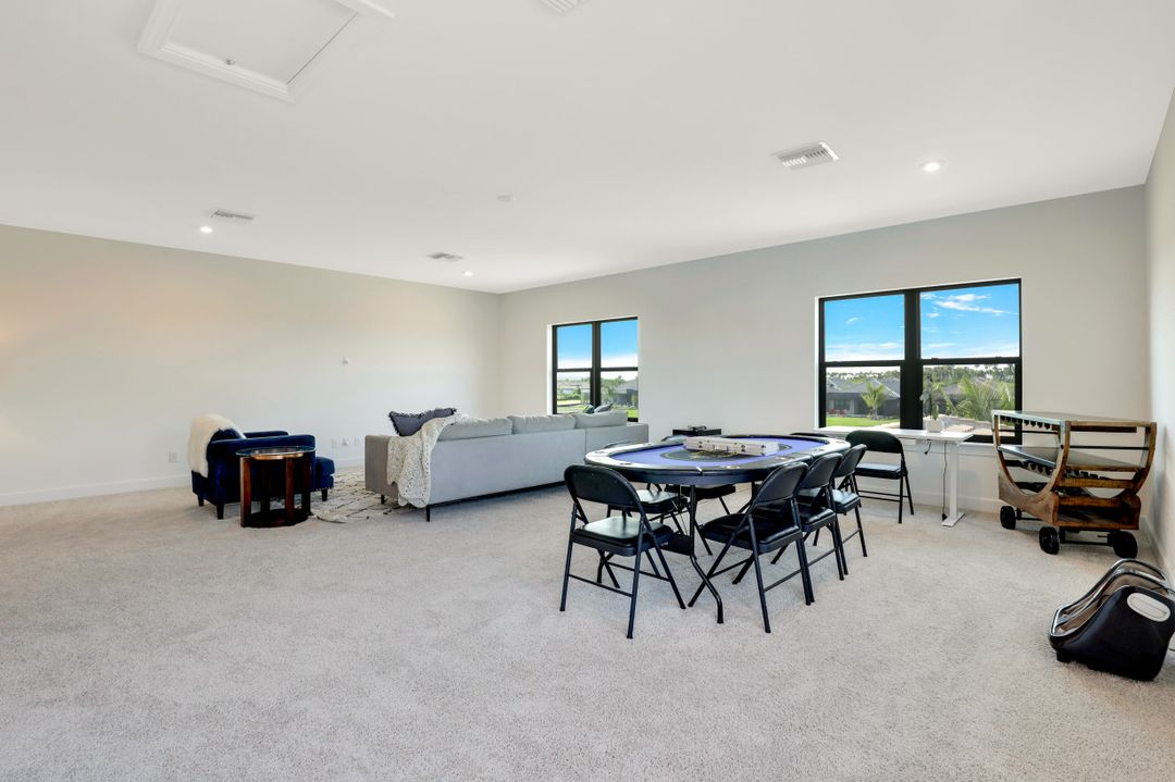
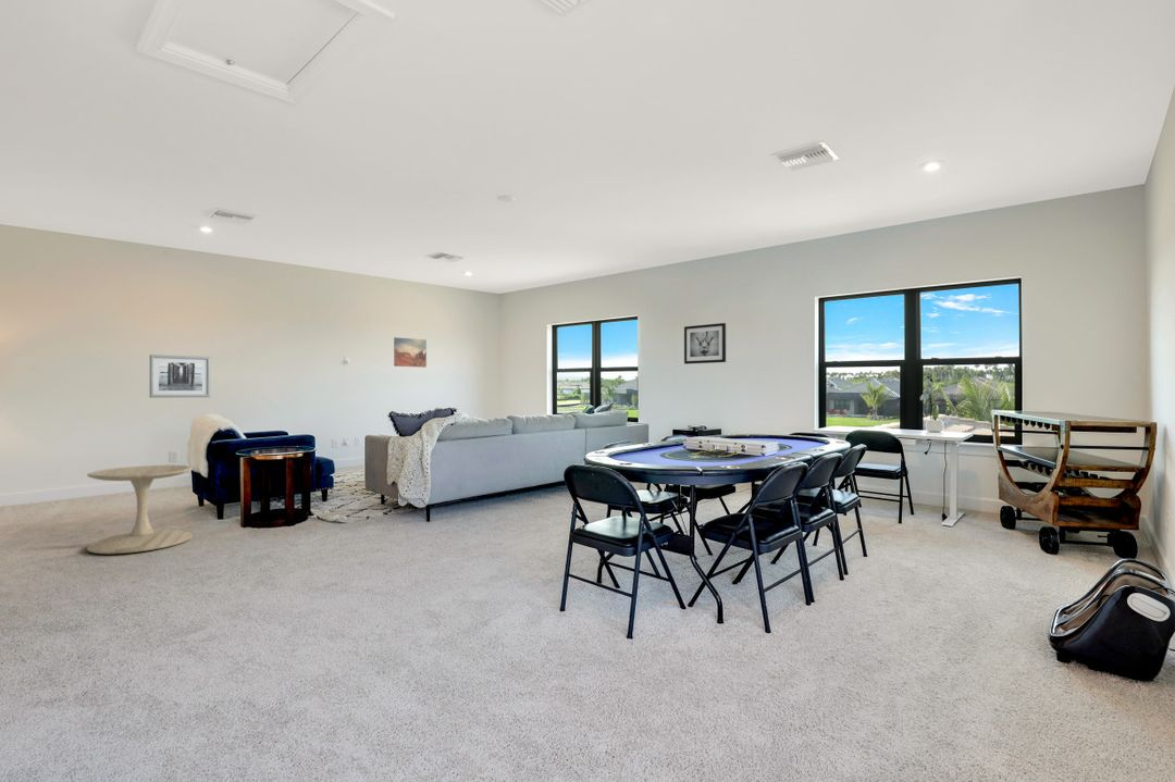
+ side table [86,464,194,555]
+ wall art [149,353,211,399]
+ wall art [393,336,428,369]
+ wall art [683,322,727,365]
